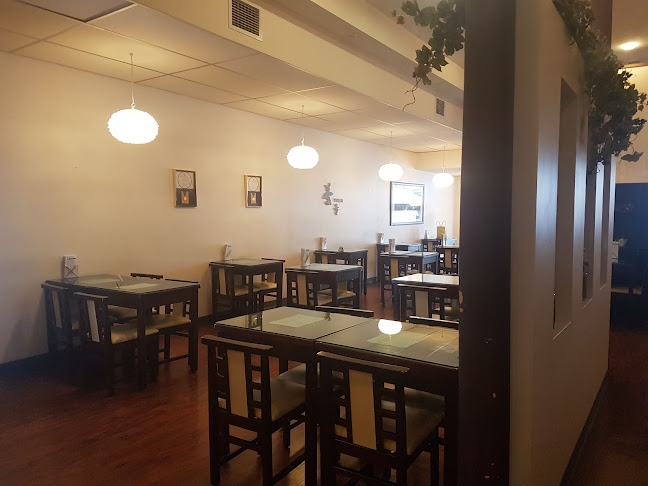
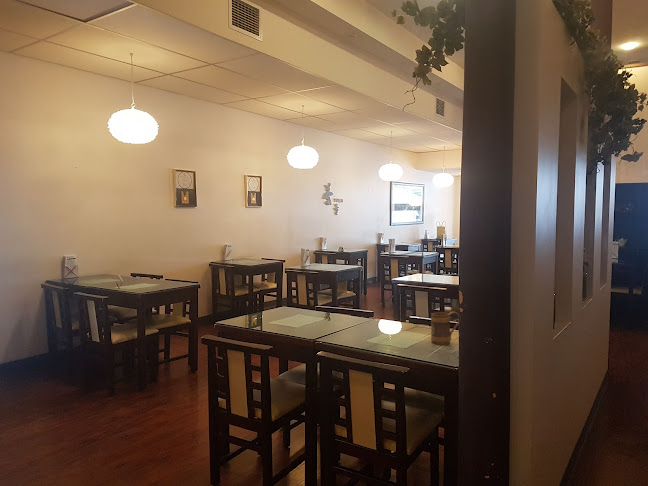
+ mug [430,311,460,346]
